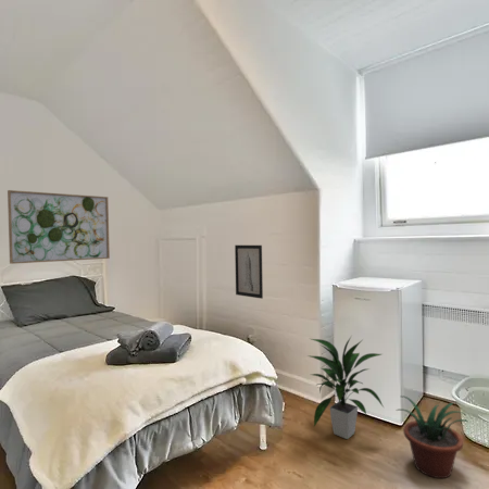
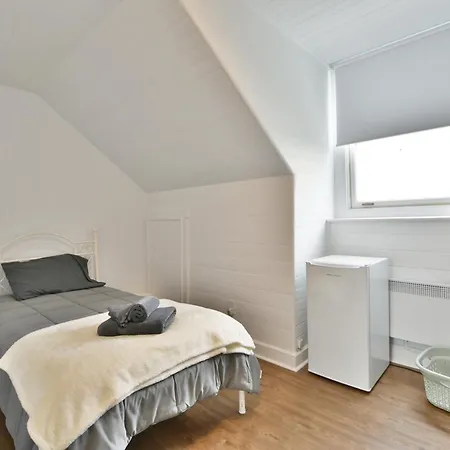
- wall art [234,244,264,300]
- indoor plant [306,336,386,440]
- potted plant [396,394,469,479]
- wall art [7,189,111,265]
